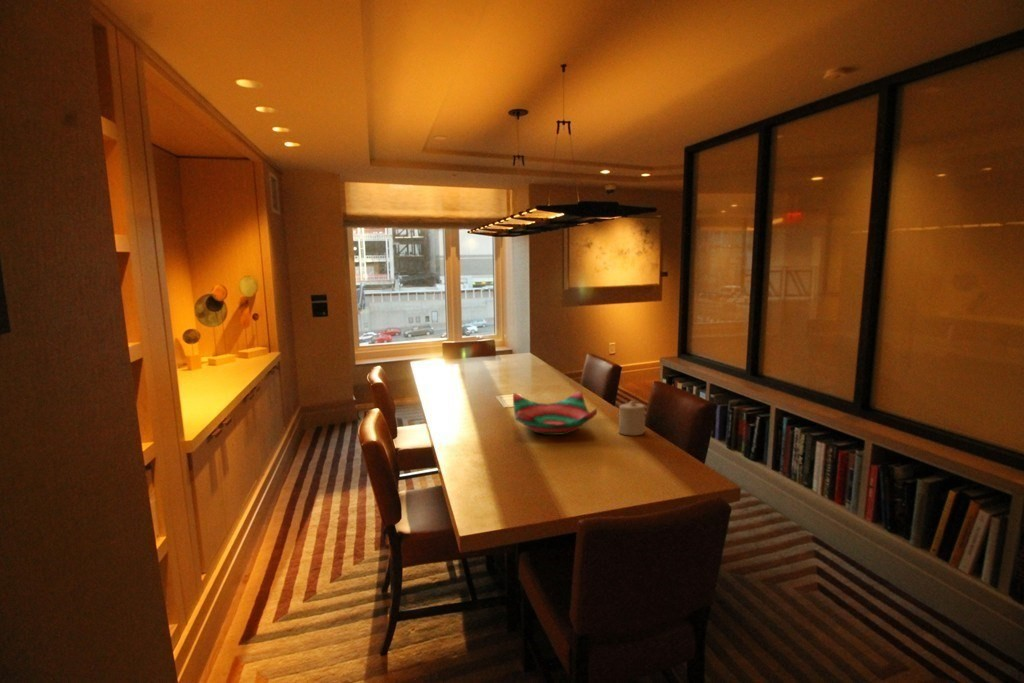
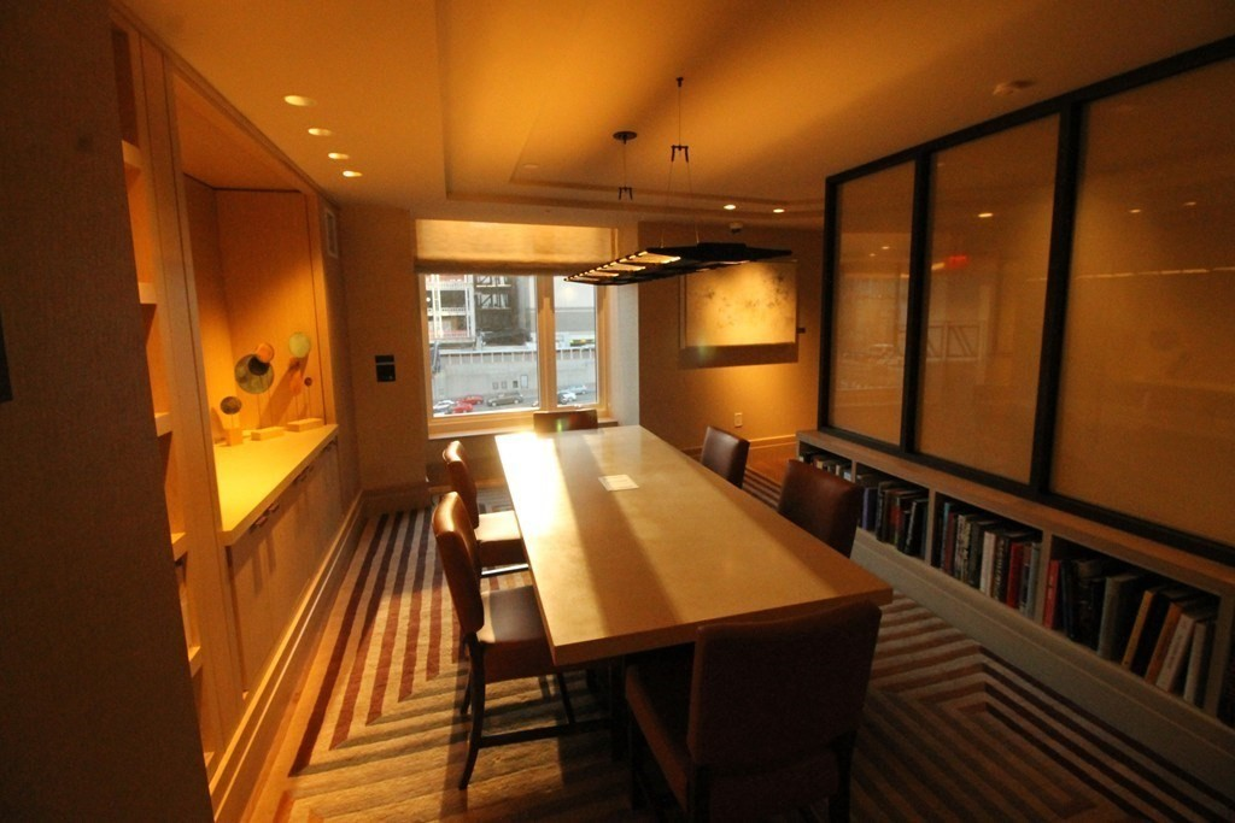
- candle [617,399,646,436]
- decorative bowl [512,390,598,436]
